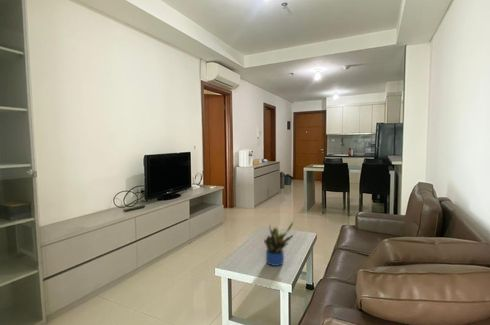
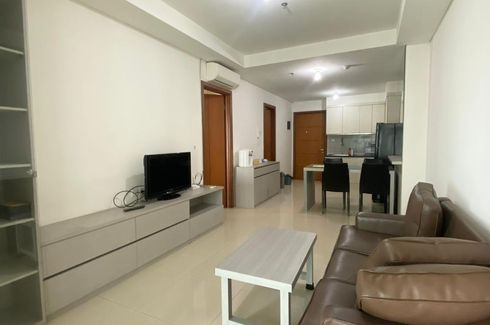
- potted plant [263,221,295,267]
